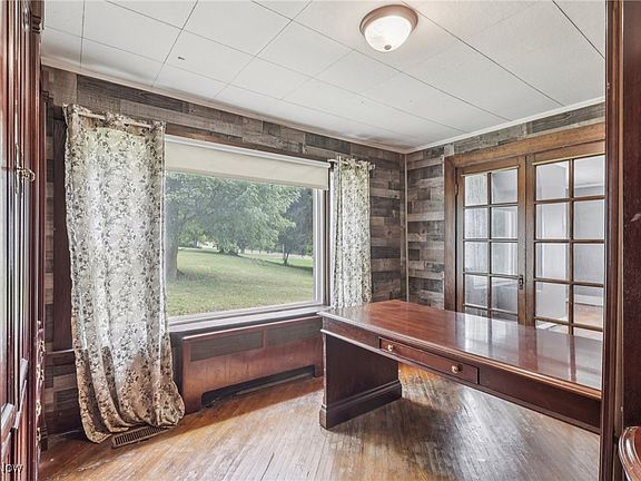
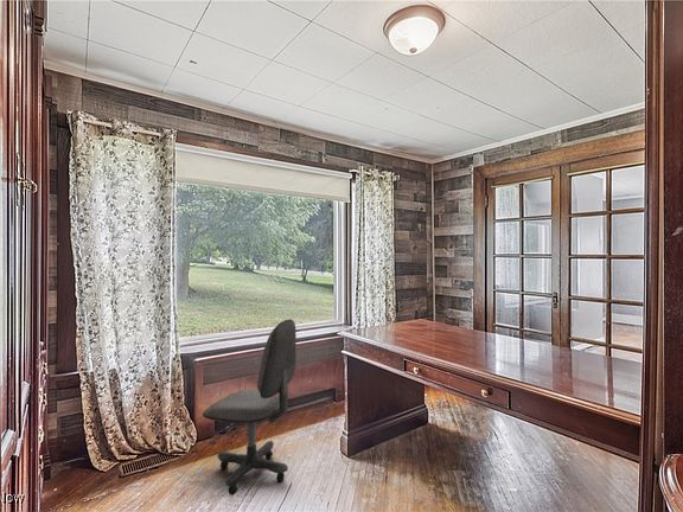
+ office chair [202,318,298,497]
